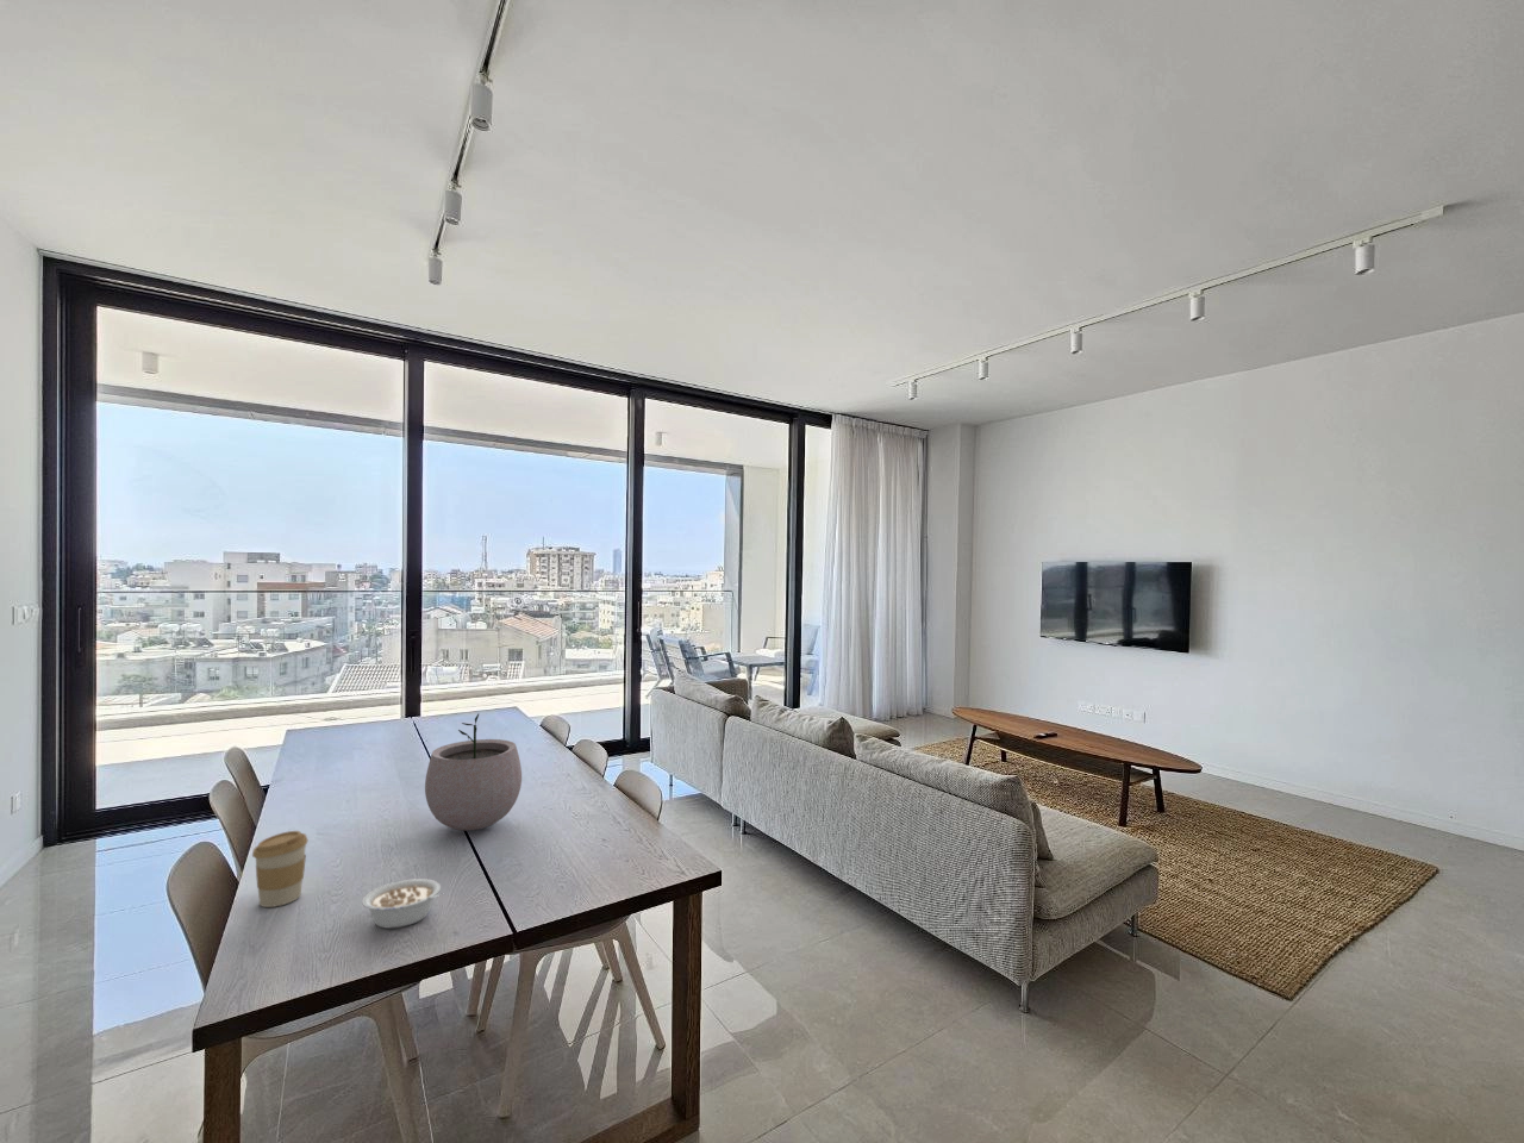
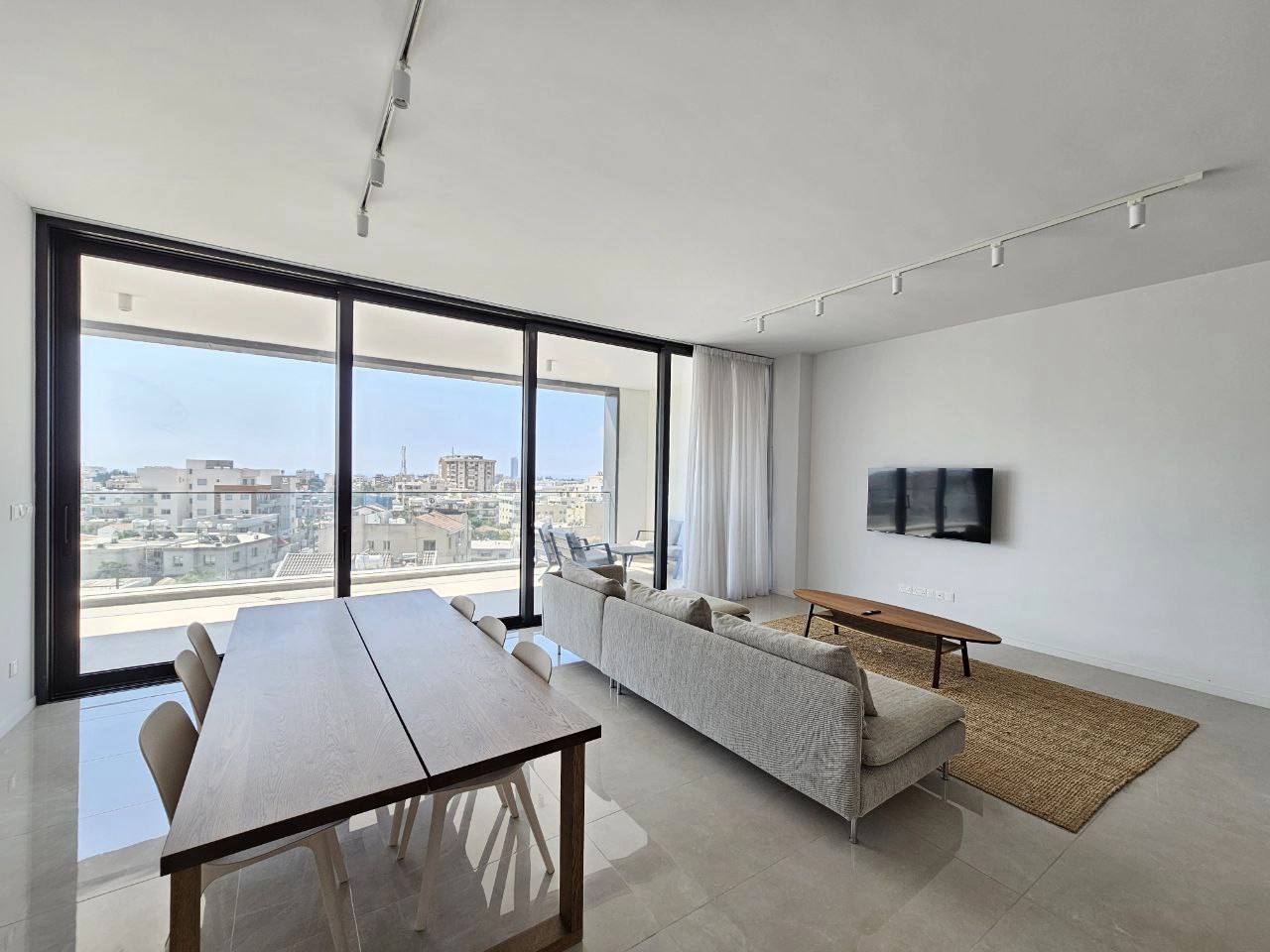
- legume [361,878,442,928]
- coffee cup [251,830,310,909]
- plant pot [424,713,523,832]
